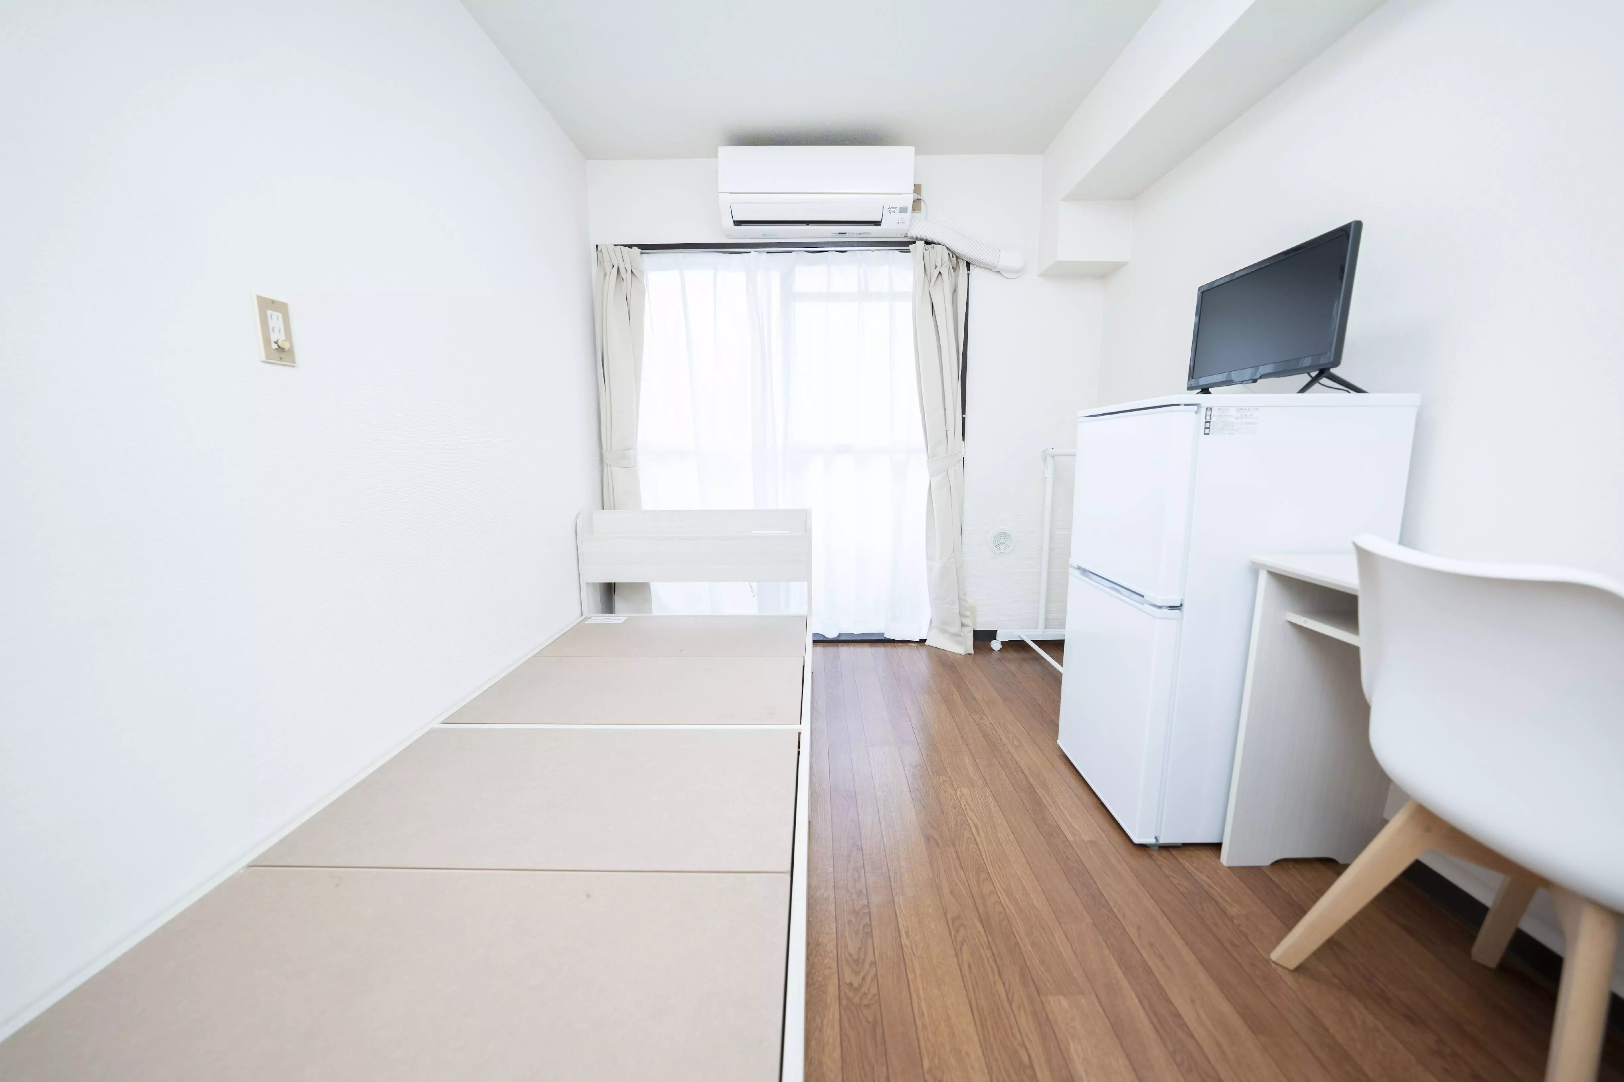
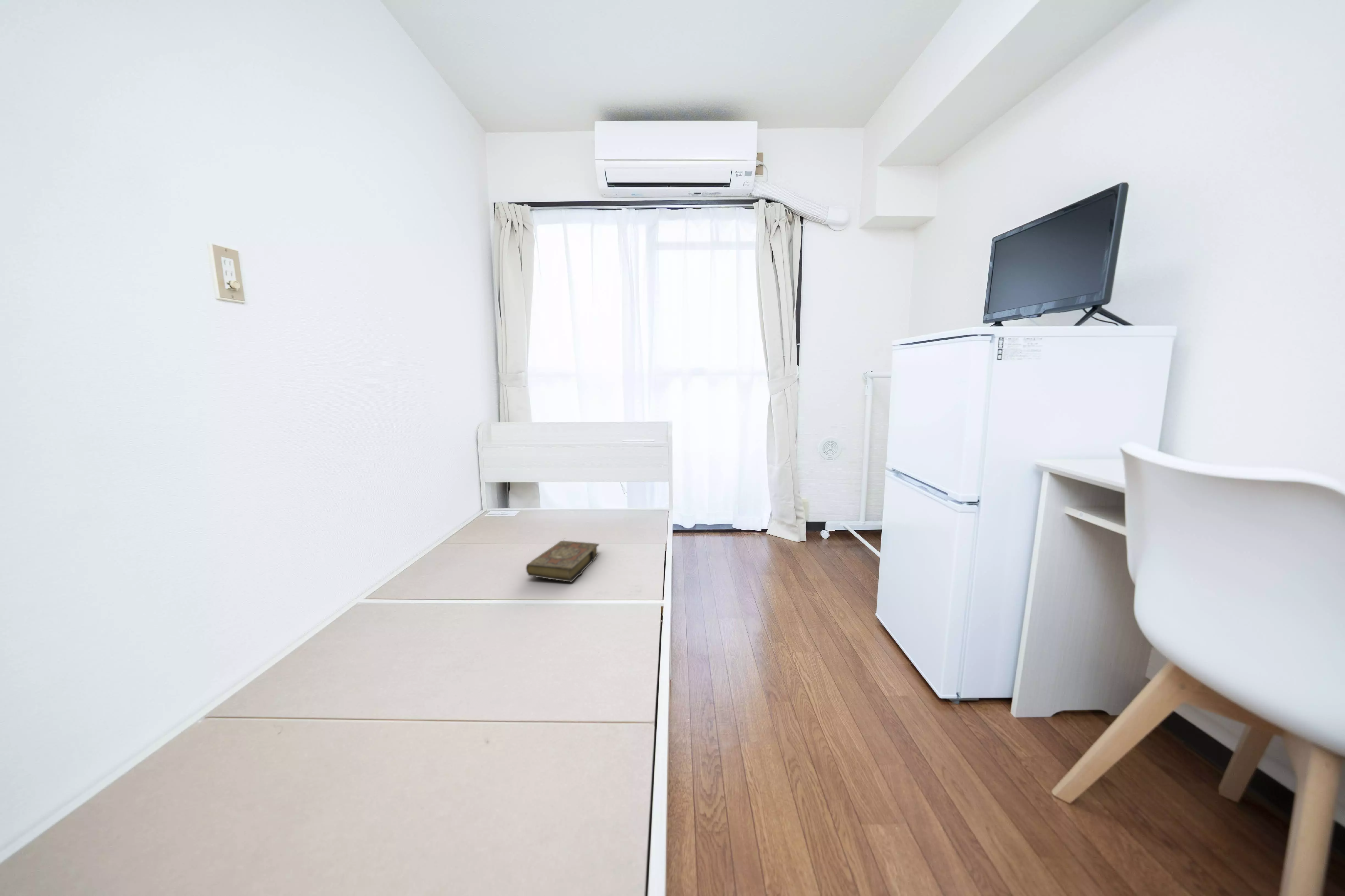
+ book [526,540,600,582]
